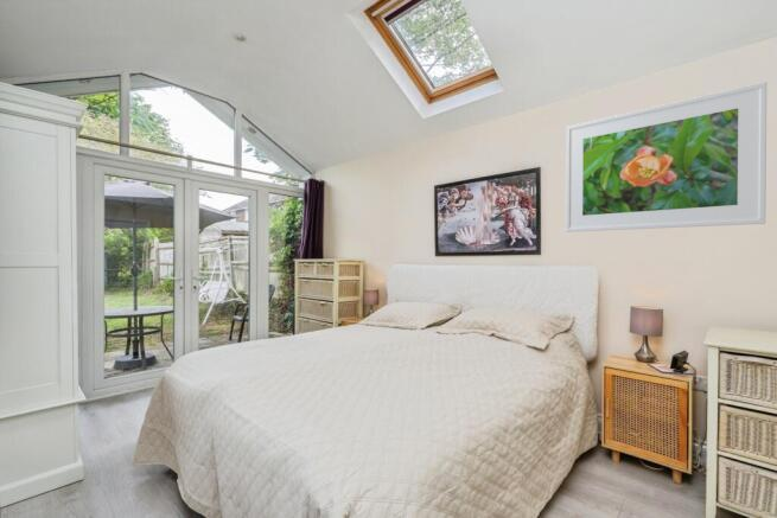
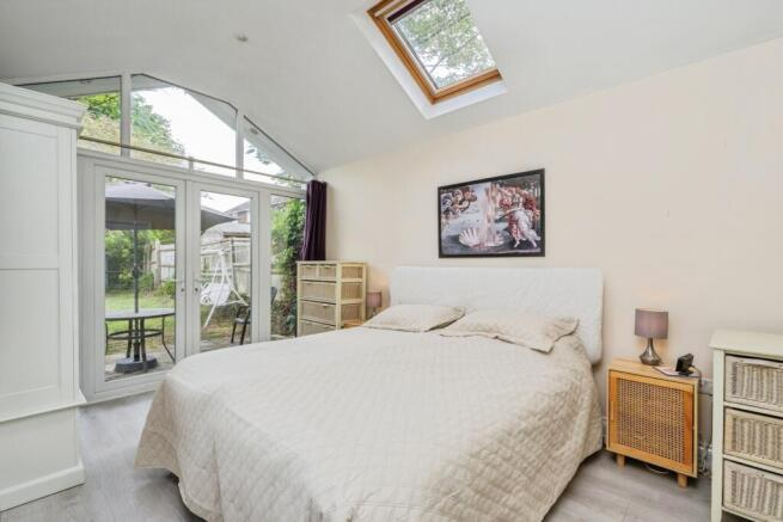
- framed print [565,81,768,234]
